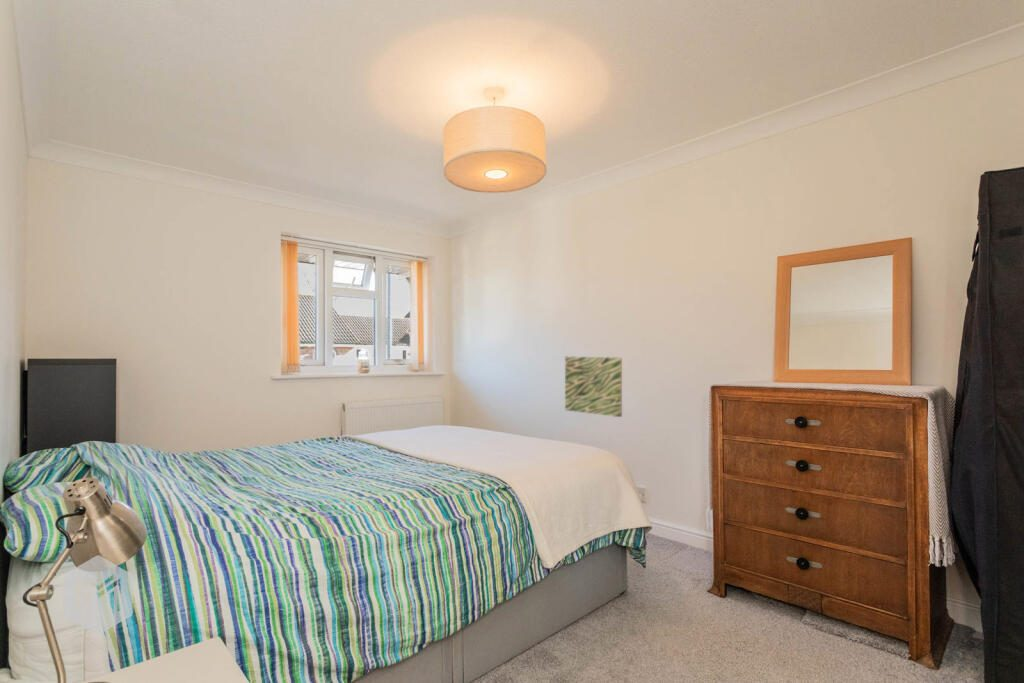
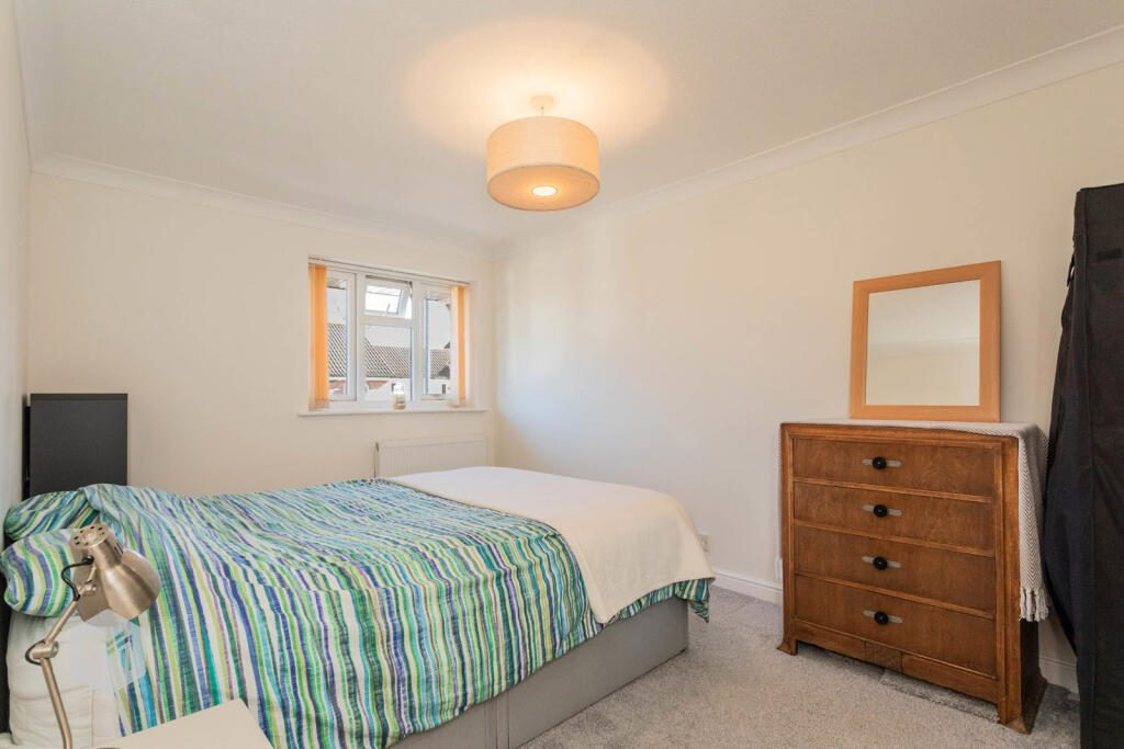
- wall art [564,356,623,418]
